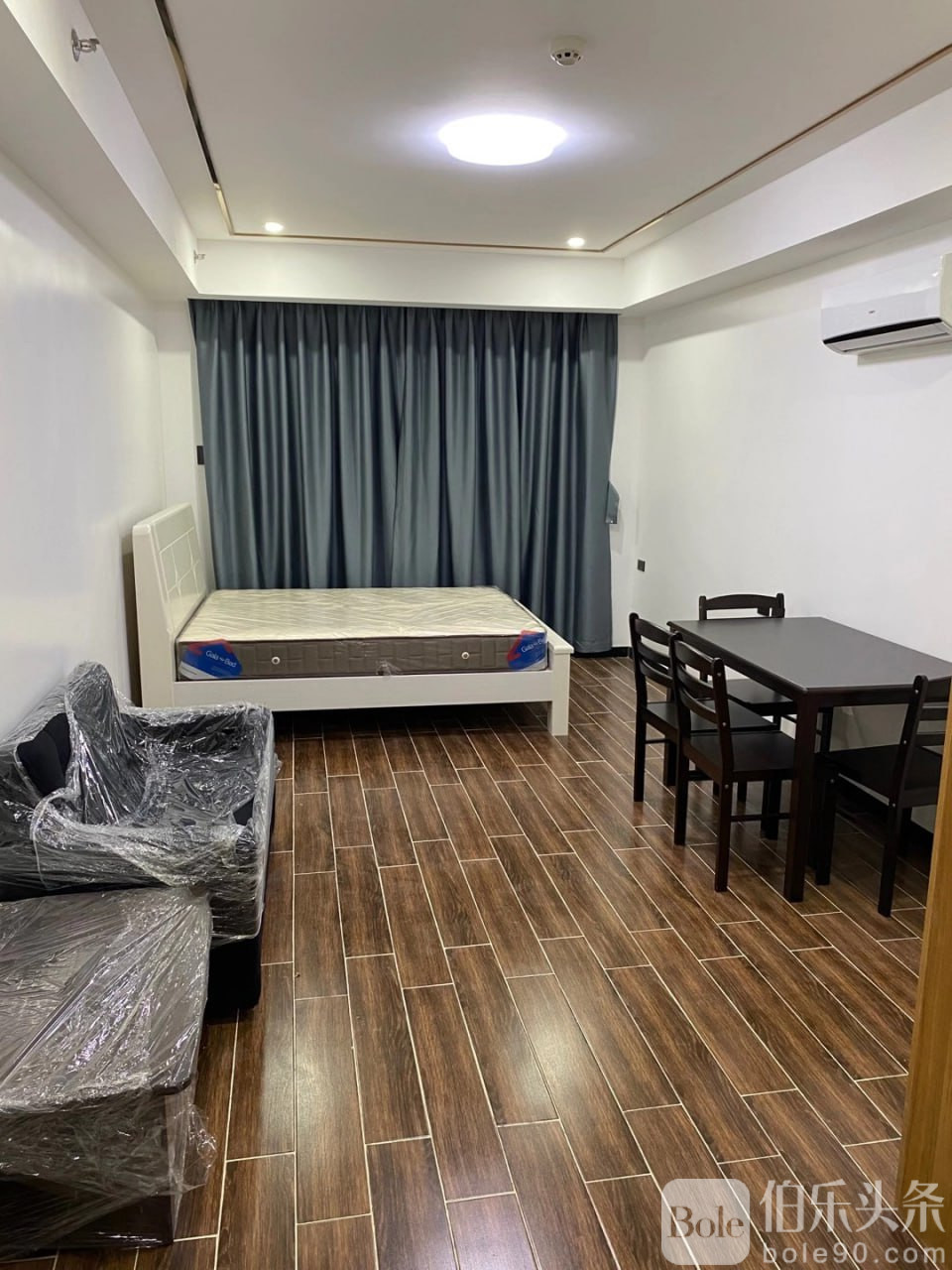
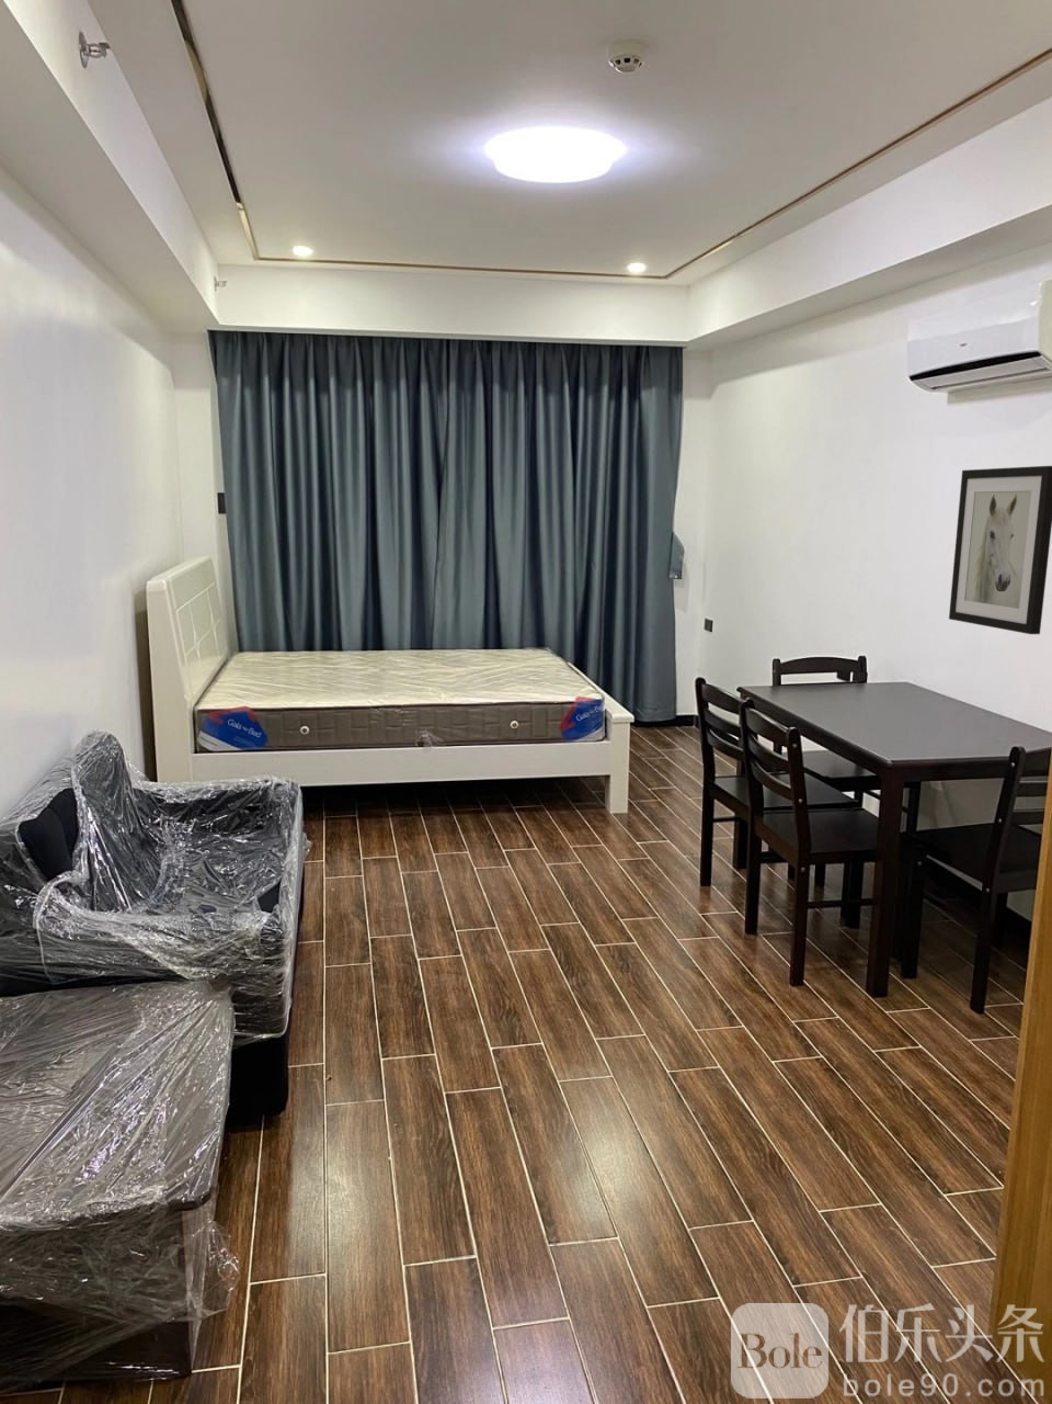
+ wall art [948,465,1052,635]
